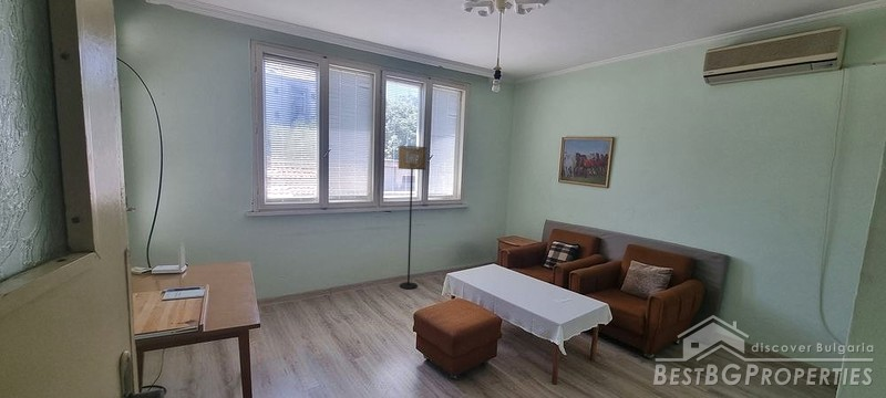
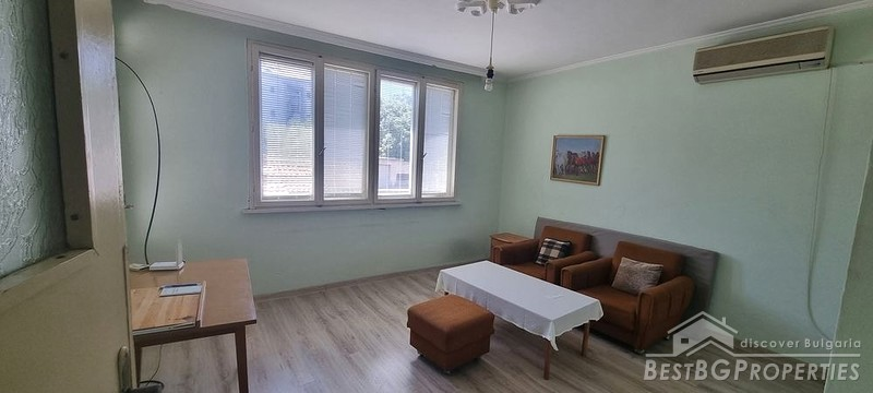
- floor lamp [398,145,427,290]
